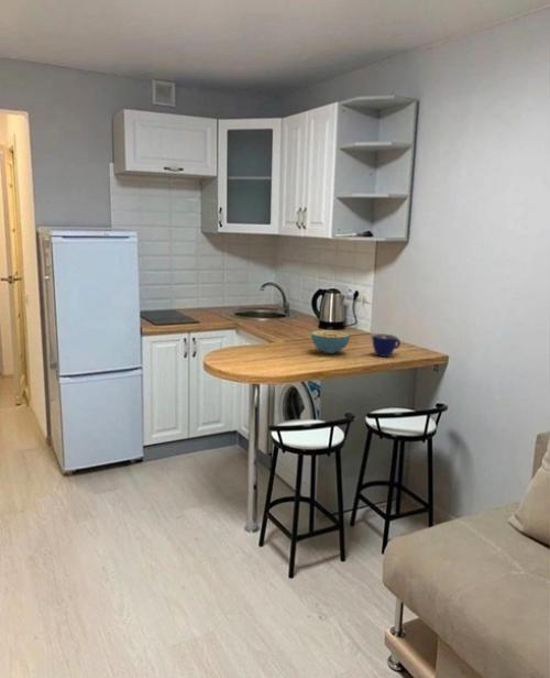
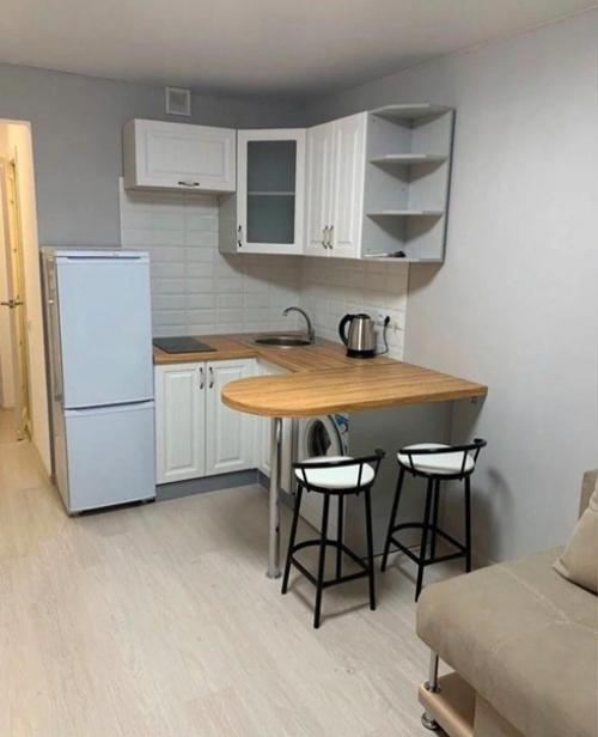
- cup [371,332,402,358]
- cereal bowl [310,329,351,354]
